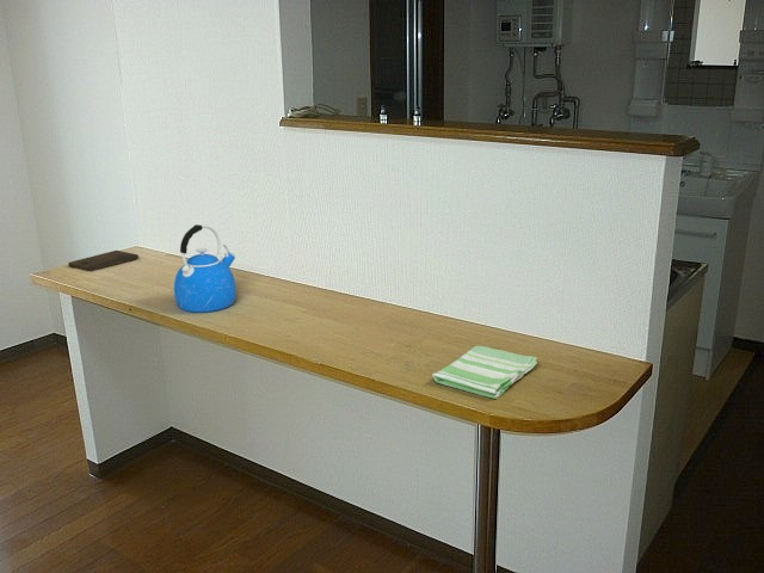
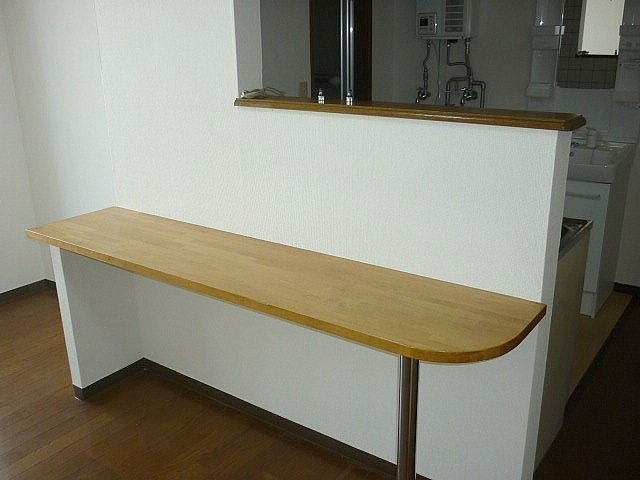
- cutting board [67,249,140,272]
- dish towel [431,345,538,400]
- kettle [173,223,238,314]
